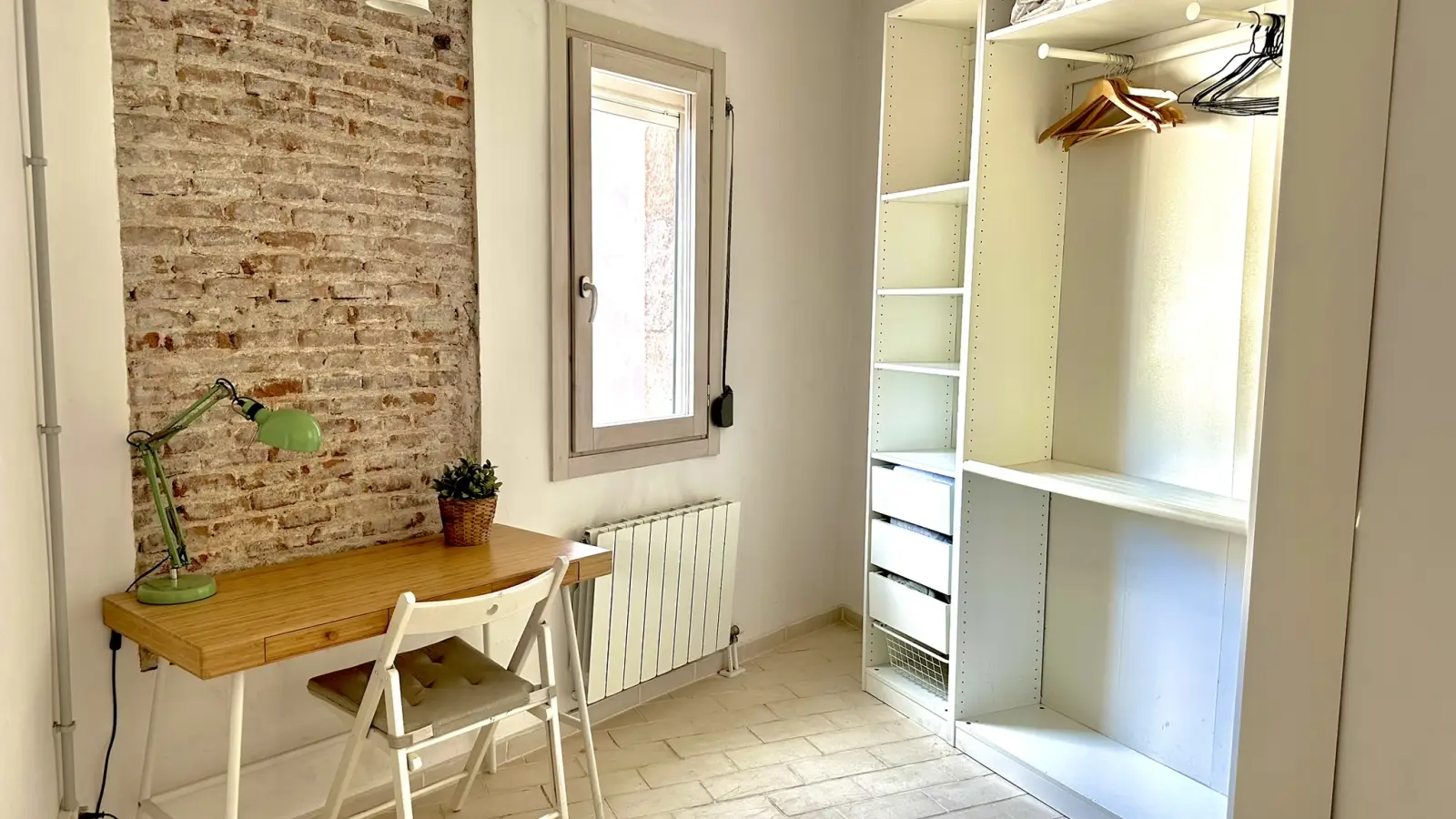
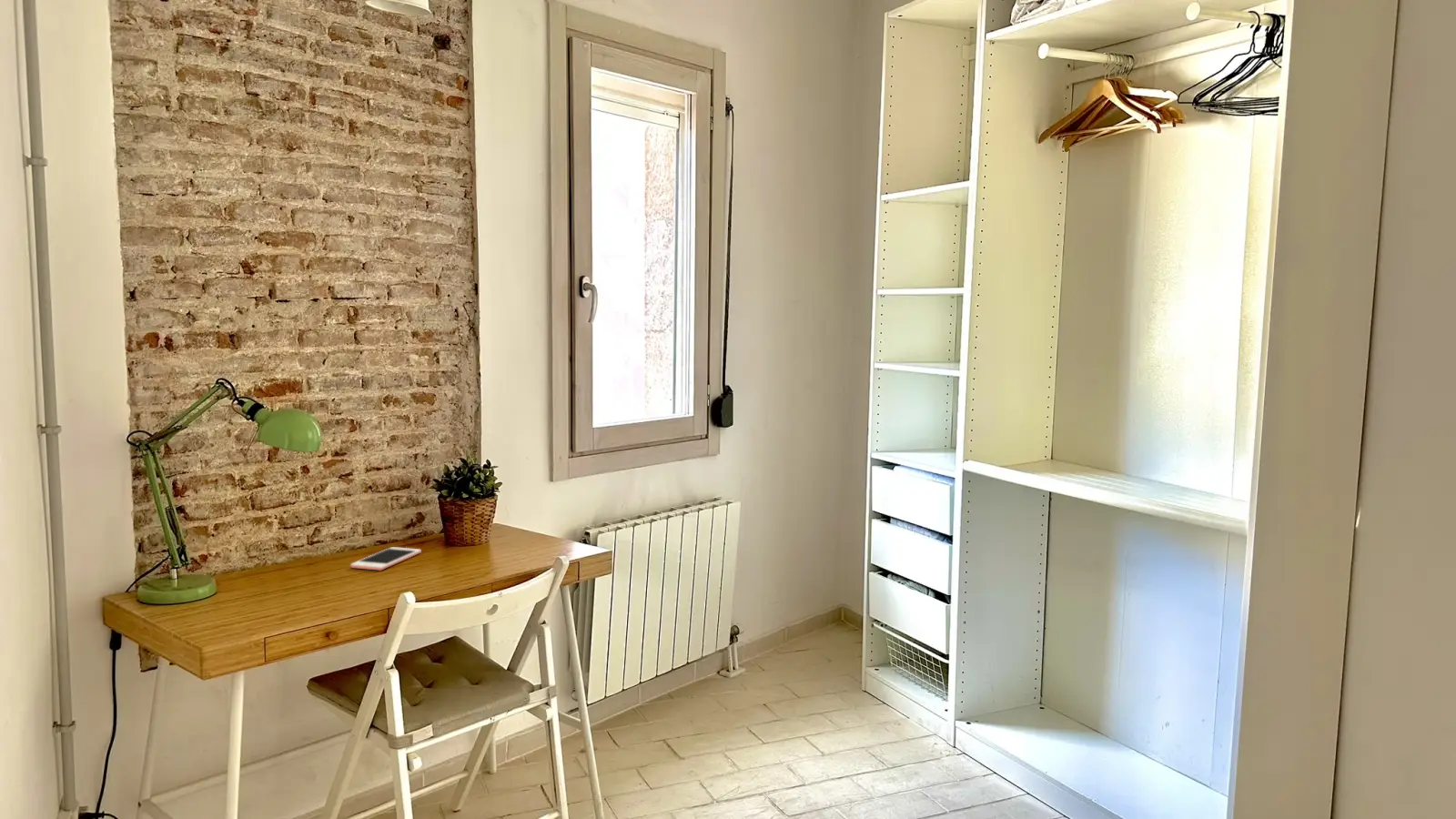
+ cell phone [349,546,422,571]
